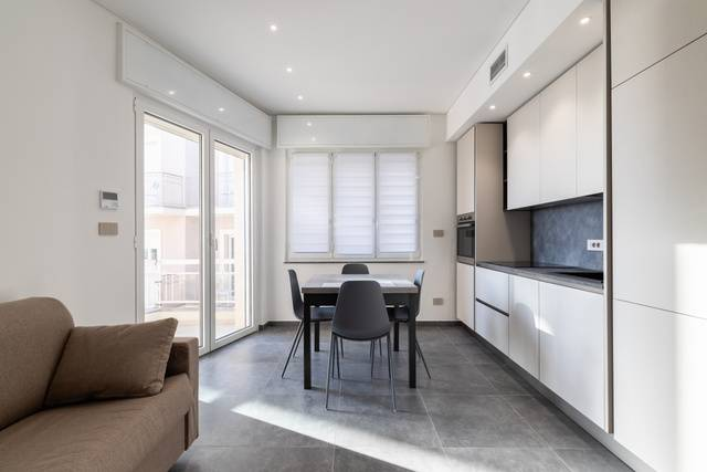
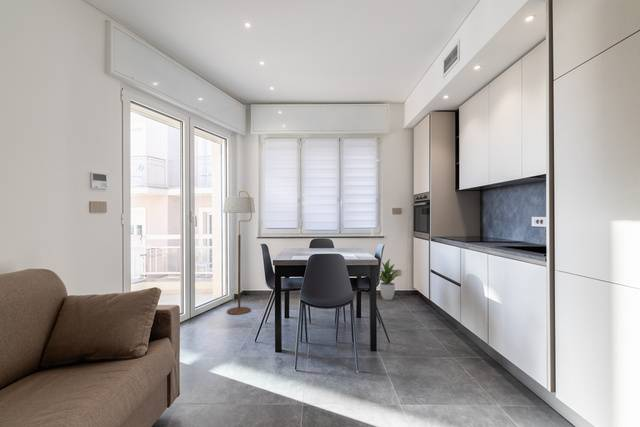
+ floor lamp [222,190,256,316]
+ potted plant [379,258,399,301]
